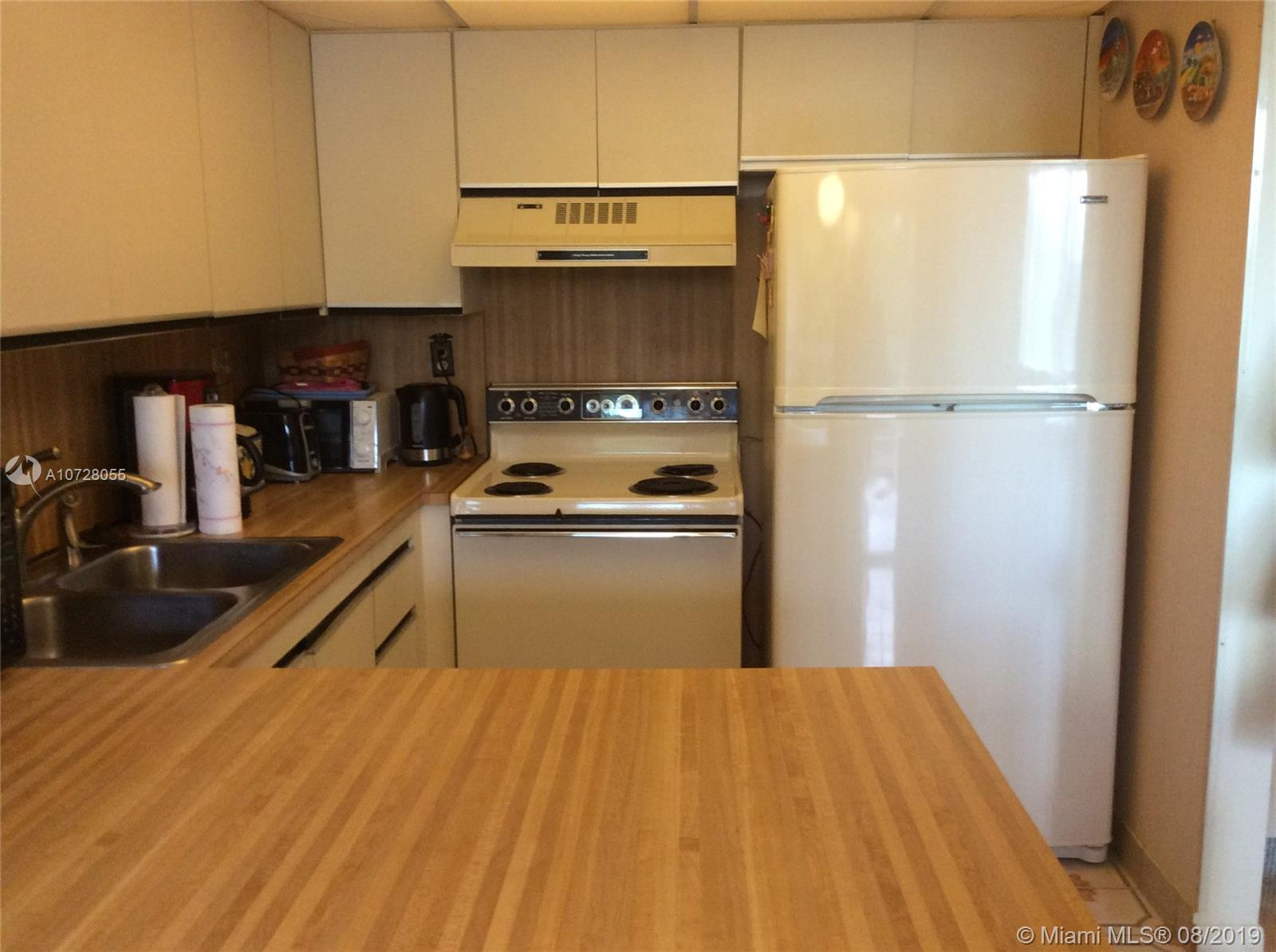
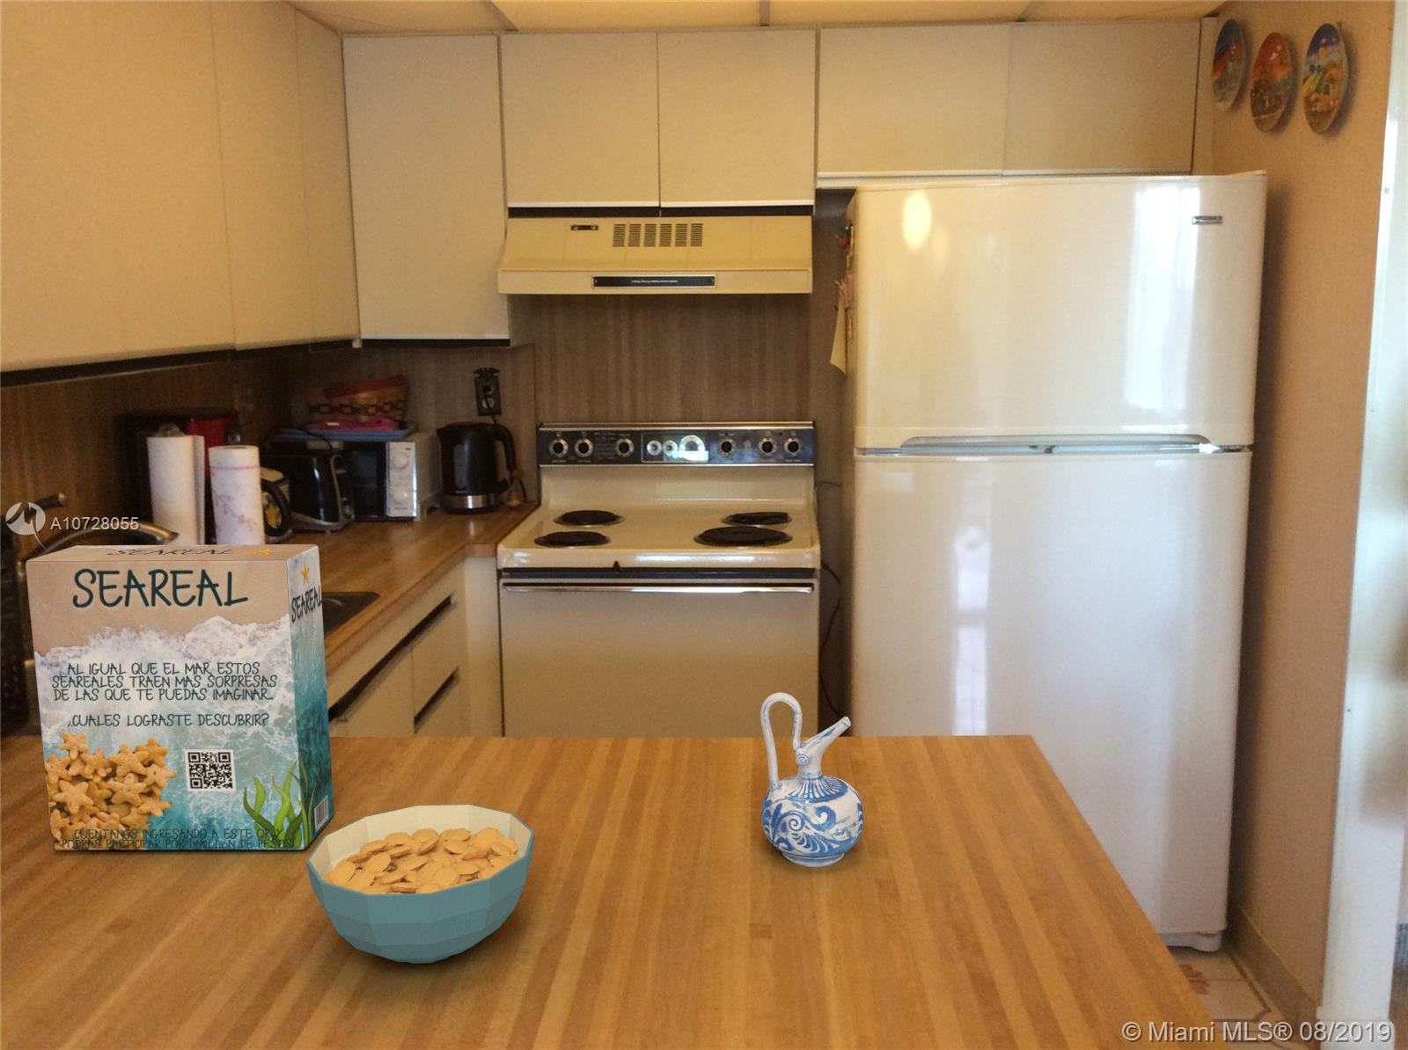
+ cereal box [24,544,334,850]
+ ceramic pitcher [759,692,864,868]
+ cereal bowl [306,803,535,964]
